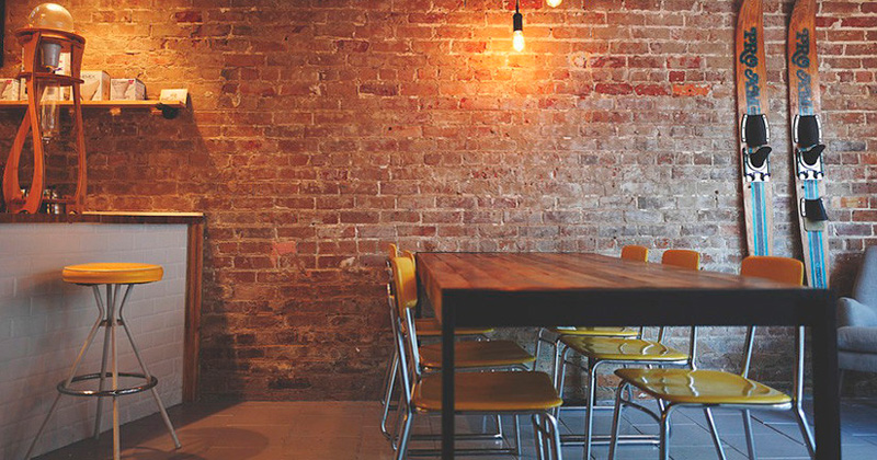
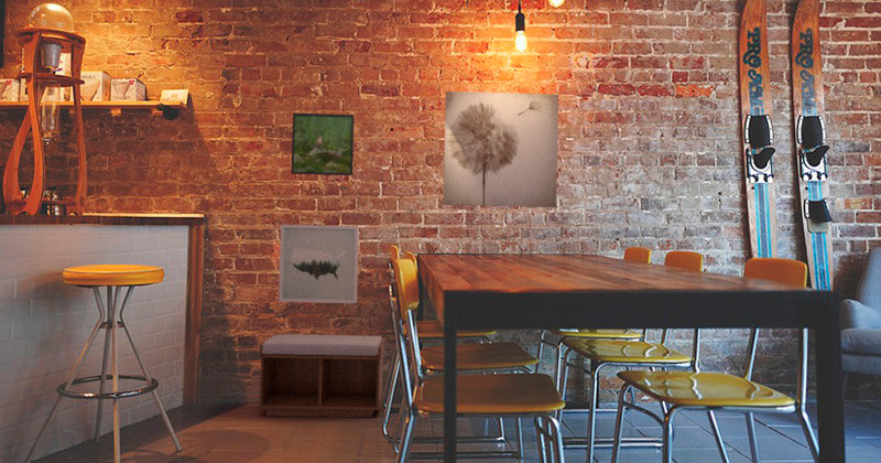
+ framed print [291,112,356,176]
+ bench [257,333,385,418]
+ wall art [278,224,360,304]
+ wall art [443,90,559,208]
